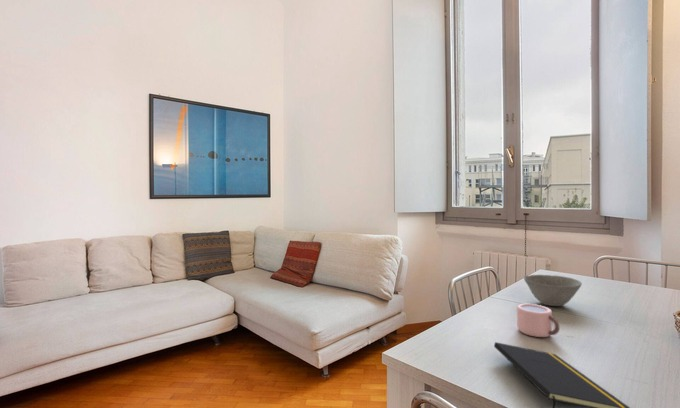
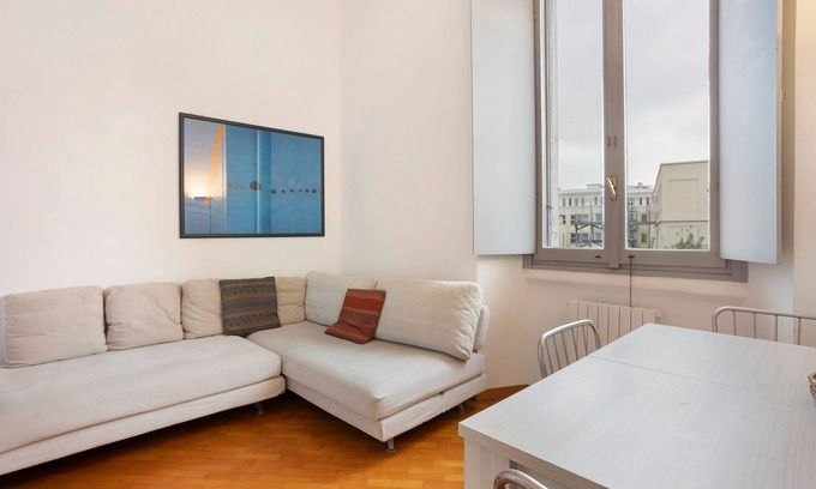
- mug [516,303,561,338]
- notepad [493,341,631,408]
- bowl [523,274,583,307]
